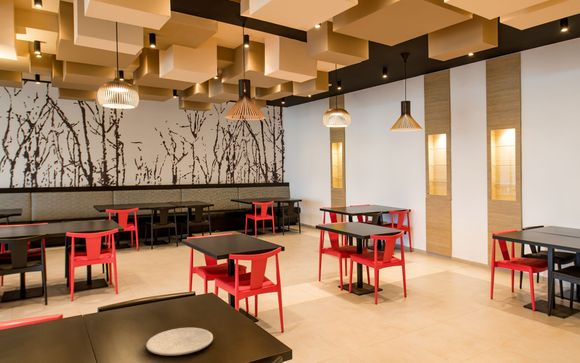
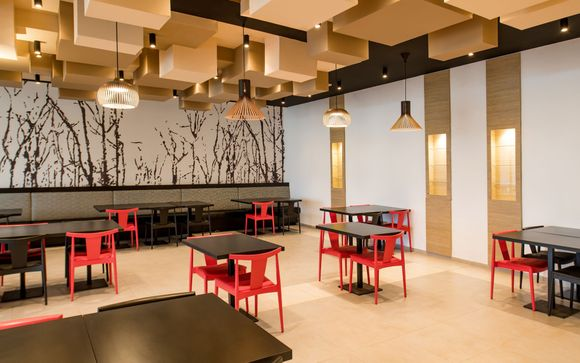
- plate [145,327,214,356]
